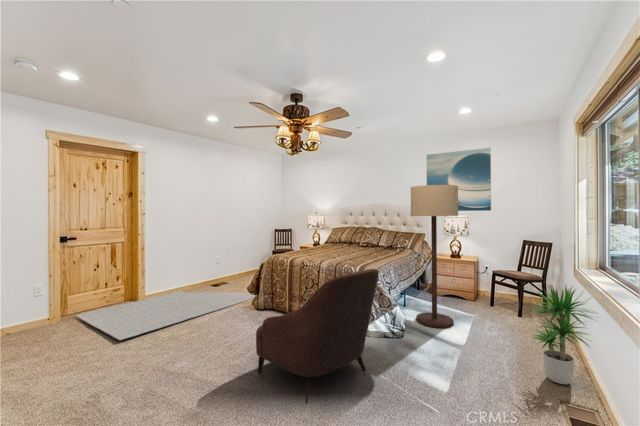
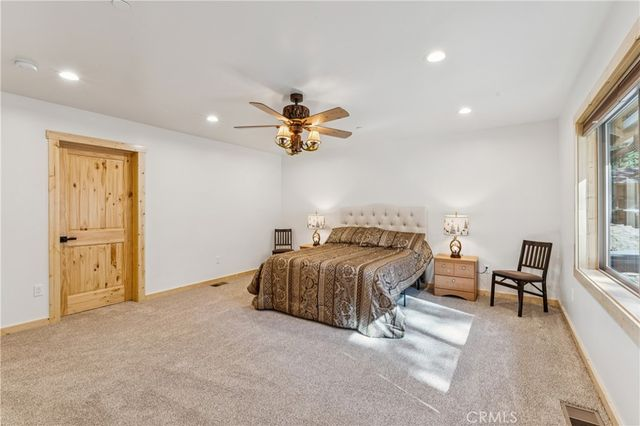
- armchair [255,268,380,405]
- floor lamp [410,185,459,329]
- rug [74,290,255,342]
- potted plant [527,283,602,385]
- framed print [425,146,492,212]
